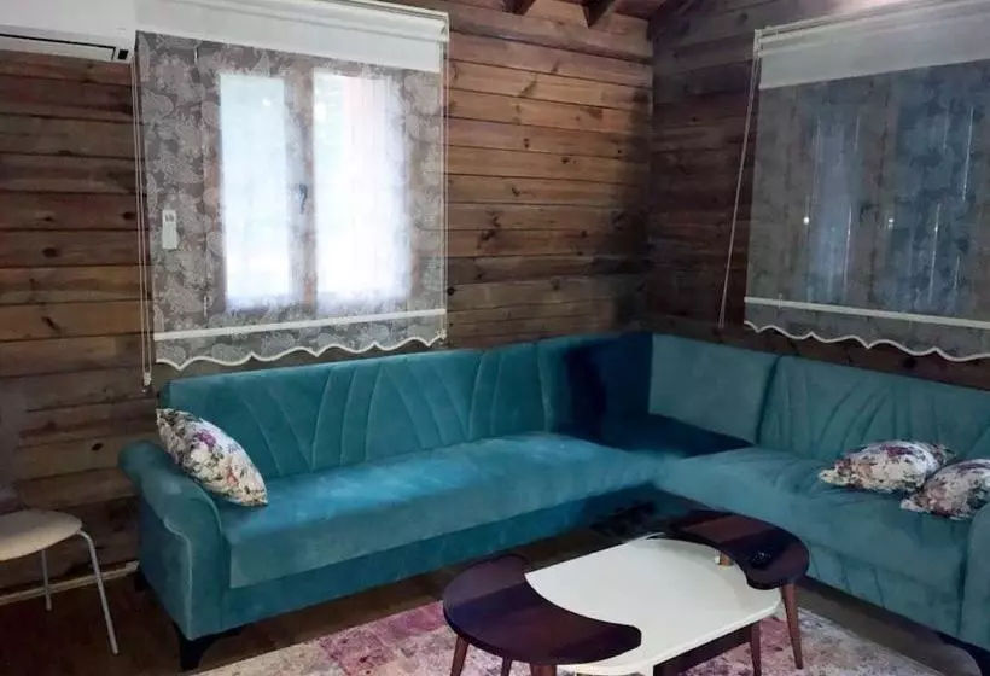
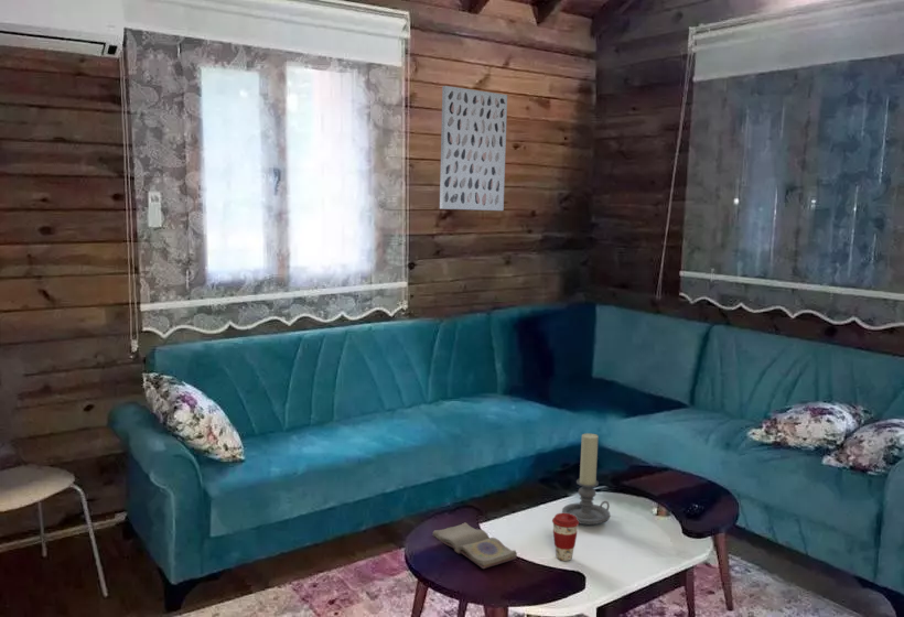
+ wall art [439,85,508,212]
+ coffee cup [551,512,580,562]
+ candle holder [561,432,611,526]
+ diary [432,521,518,570]
